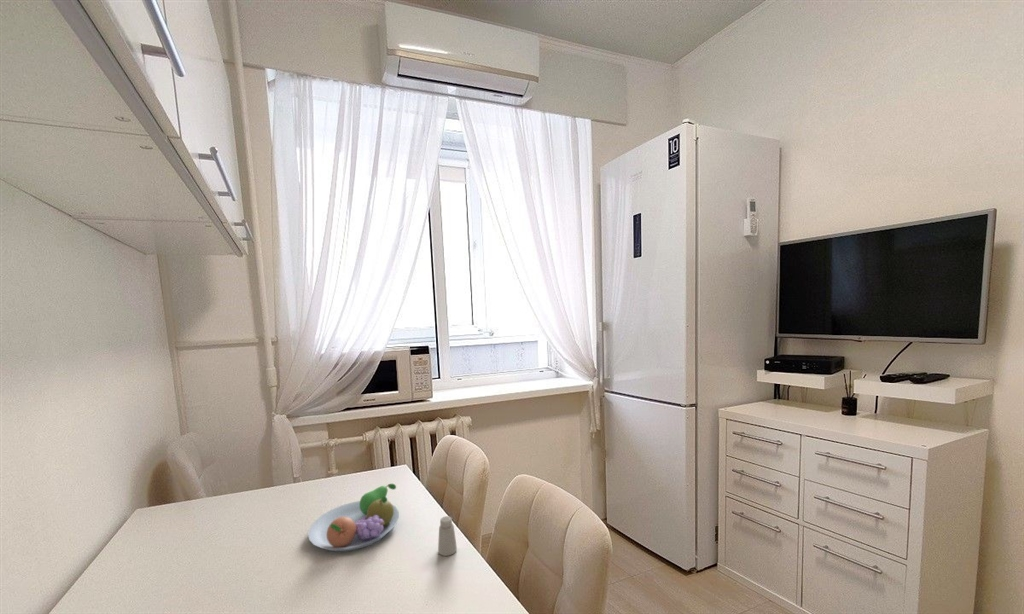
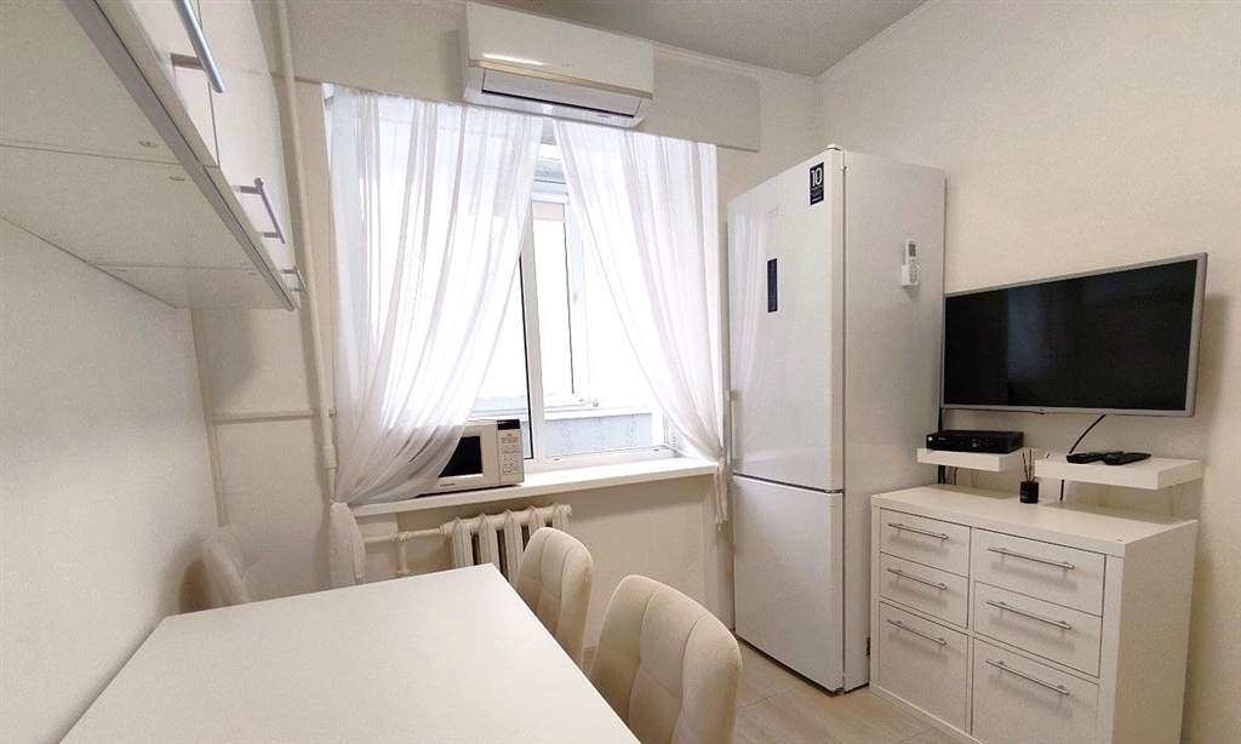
- saltshaker [437,515,458,557]
- fruit bowl [307,483,400,552]
